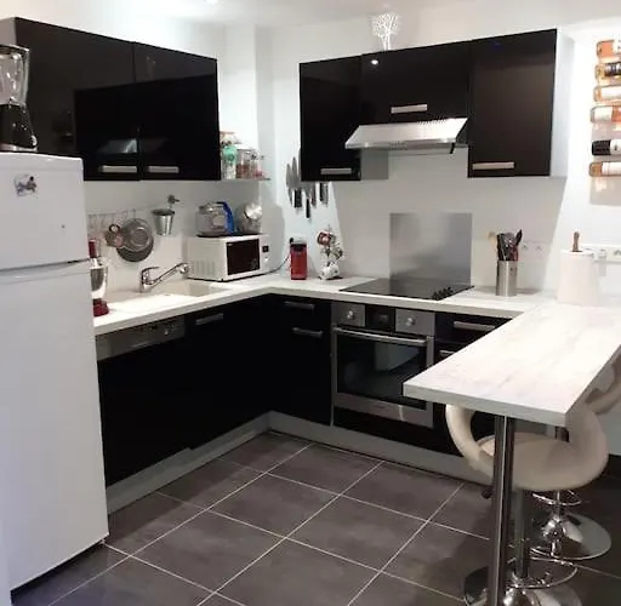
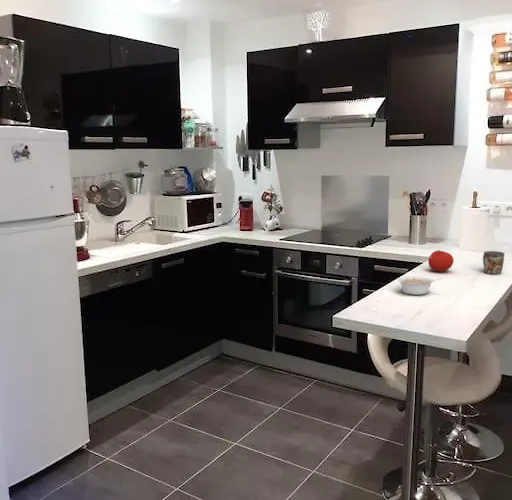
+ legume [397,276,443,296]
+ mug [482,250,505,275]
+ fruit [427,249,455,273]
